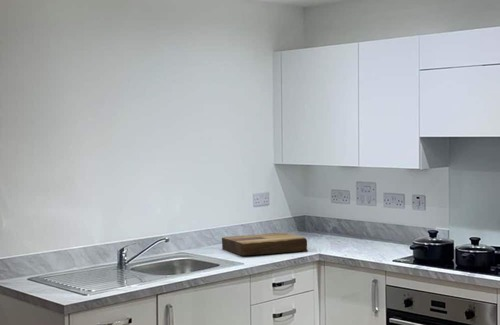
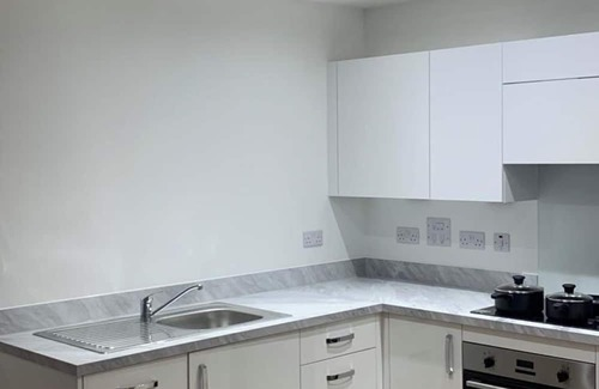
- cutting board [221,232,308,257]
